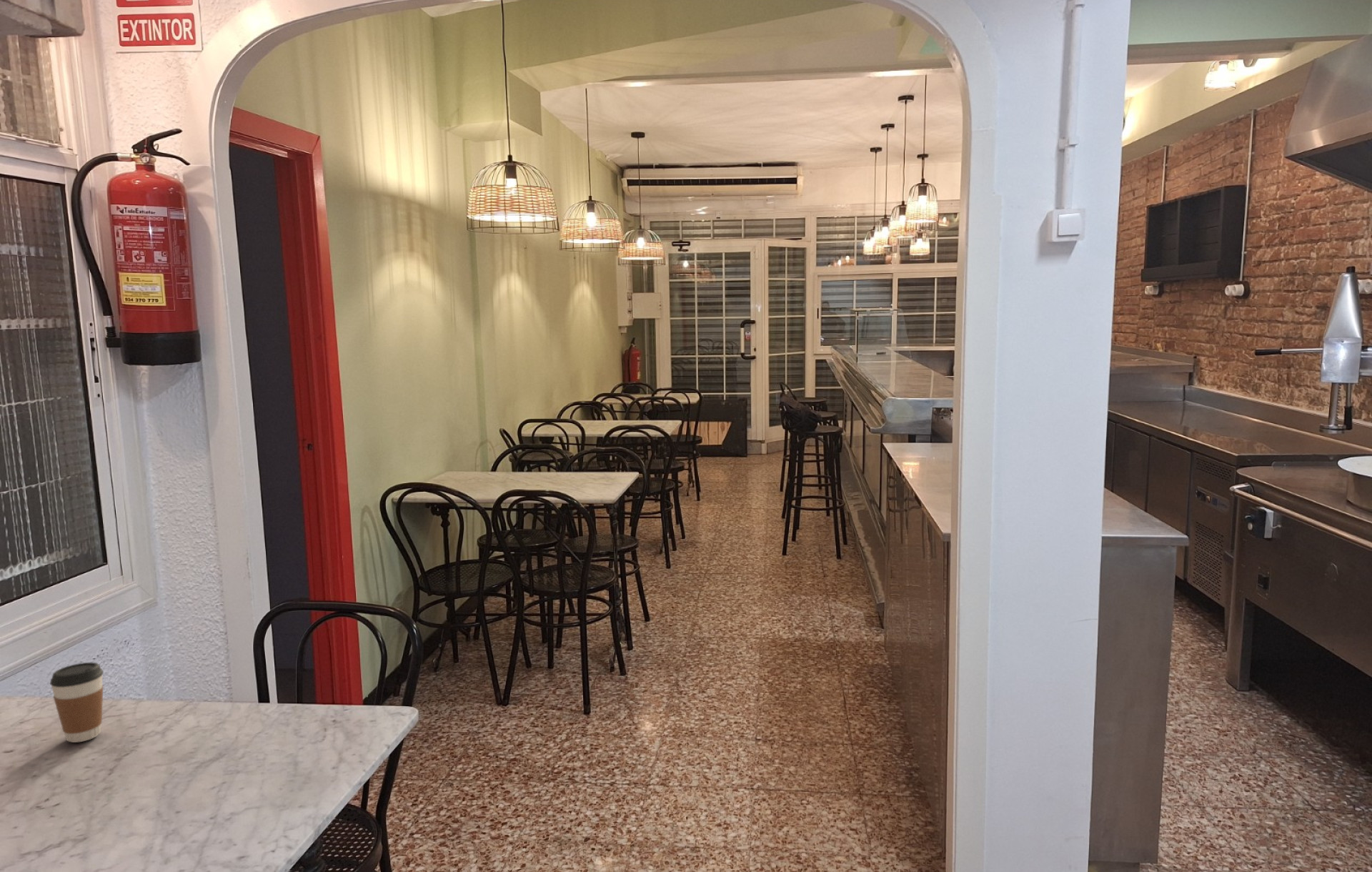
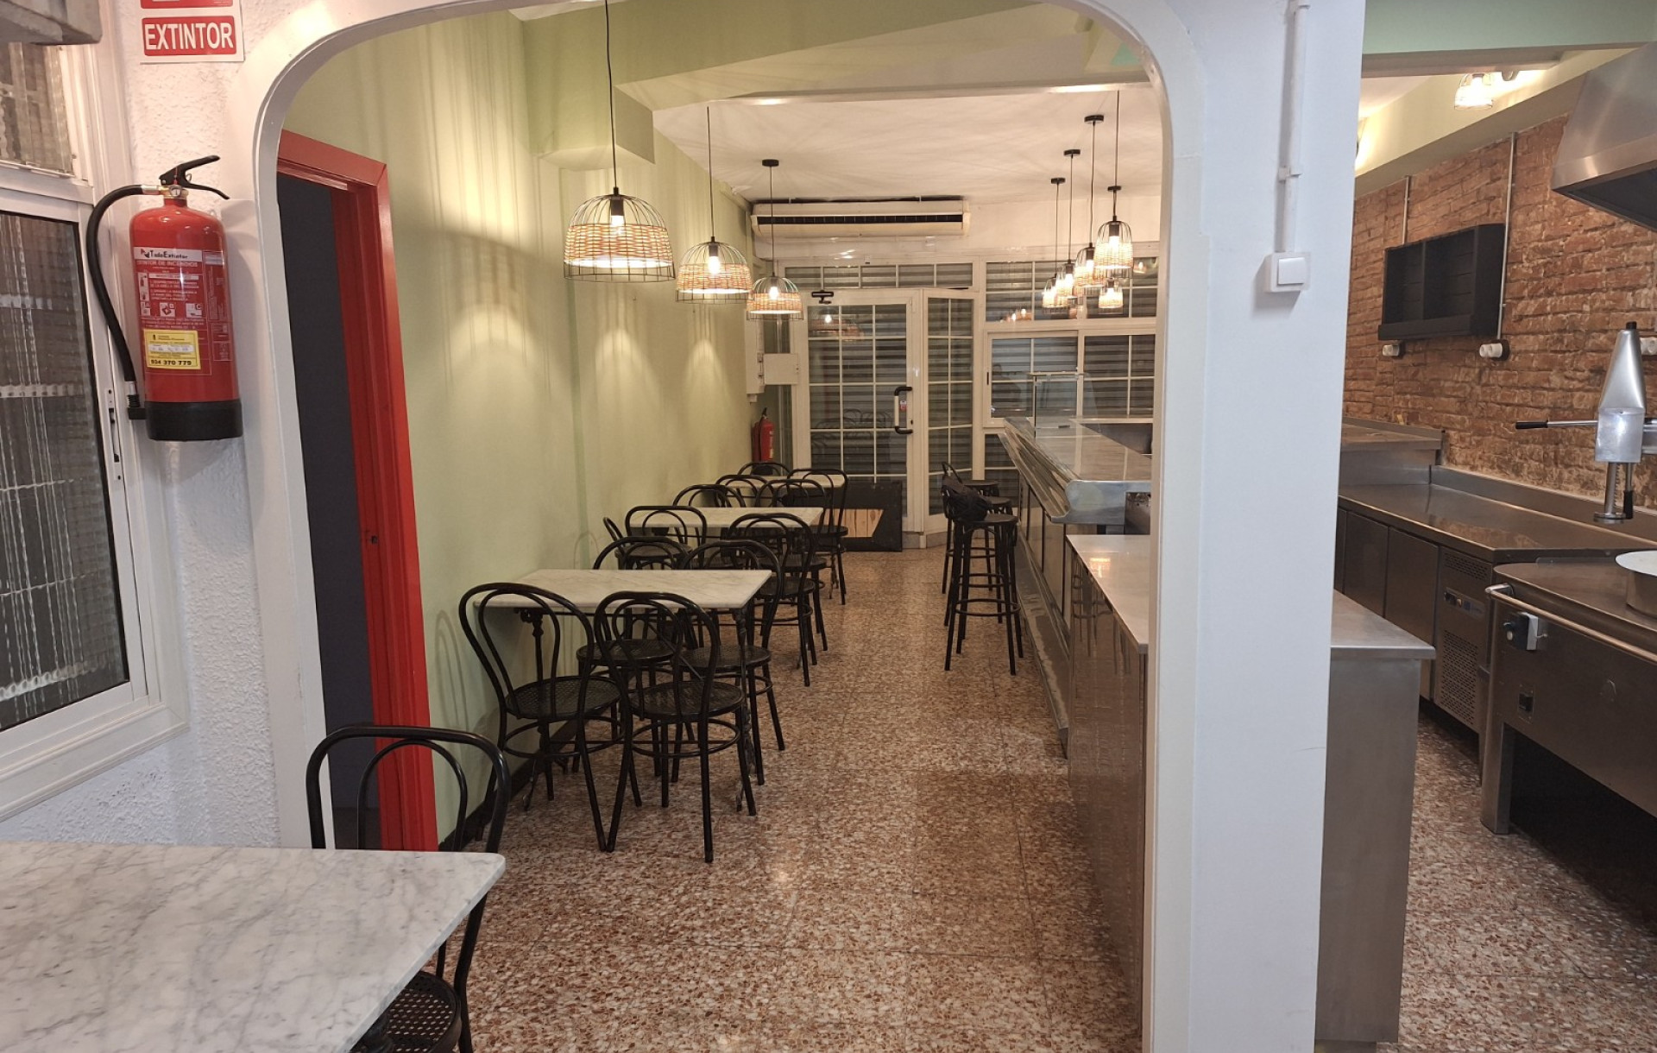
- coffee cup [49,662,104,743]
